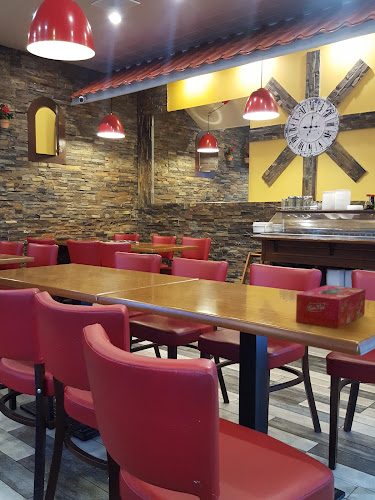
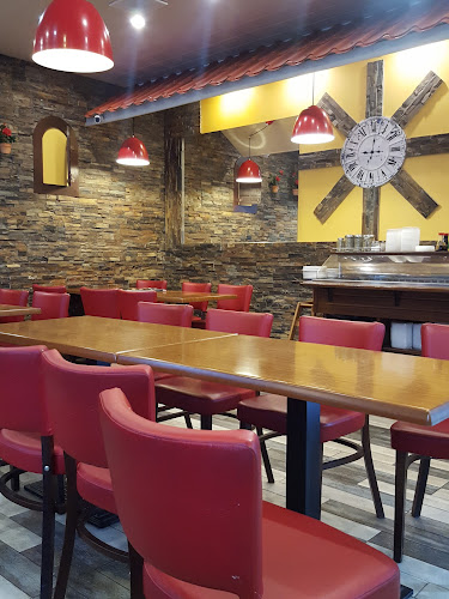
- tissue box [295,284,366,330]
